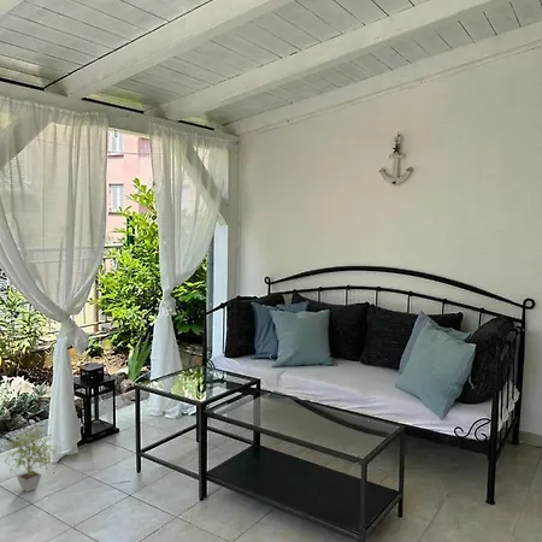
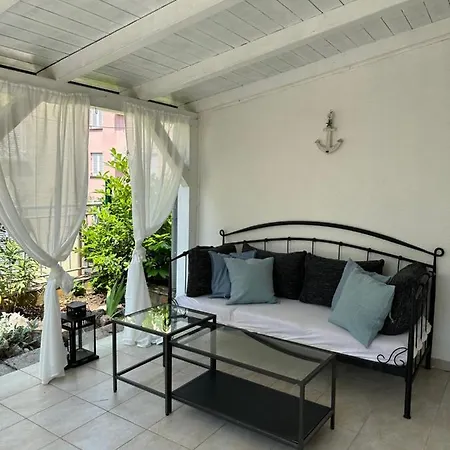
- potted plant [0,425,61,493]
